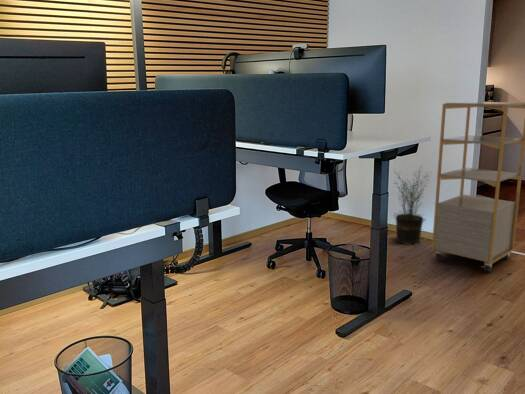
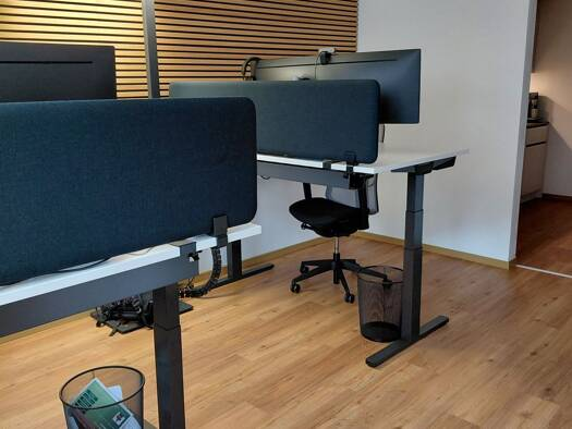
- shelving unit [431,101,525,273]
- potted plant [393,165,431,246]
